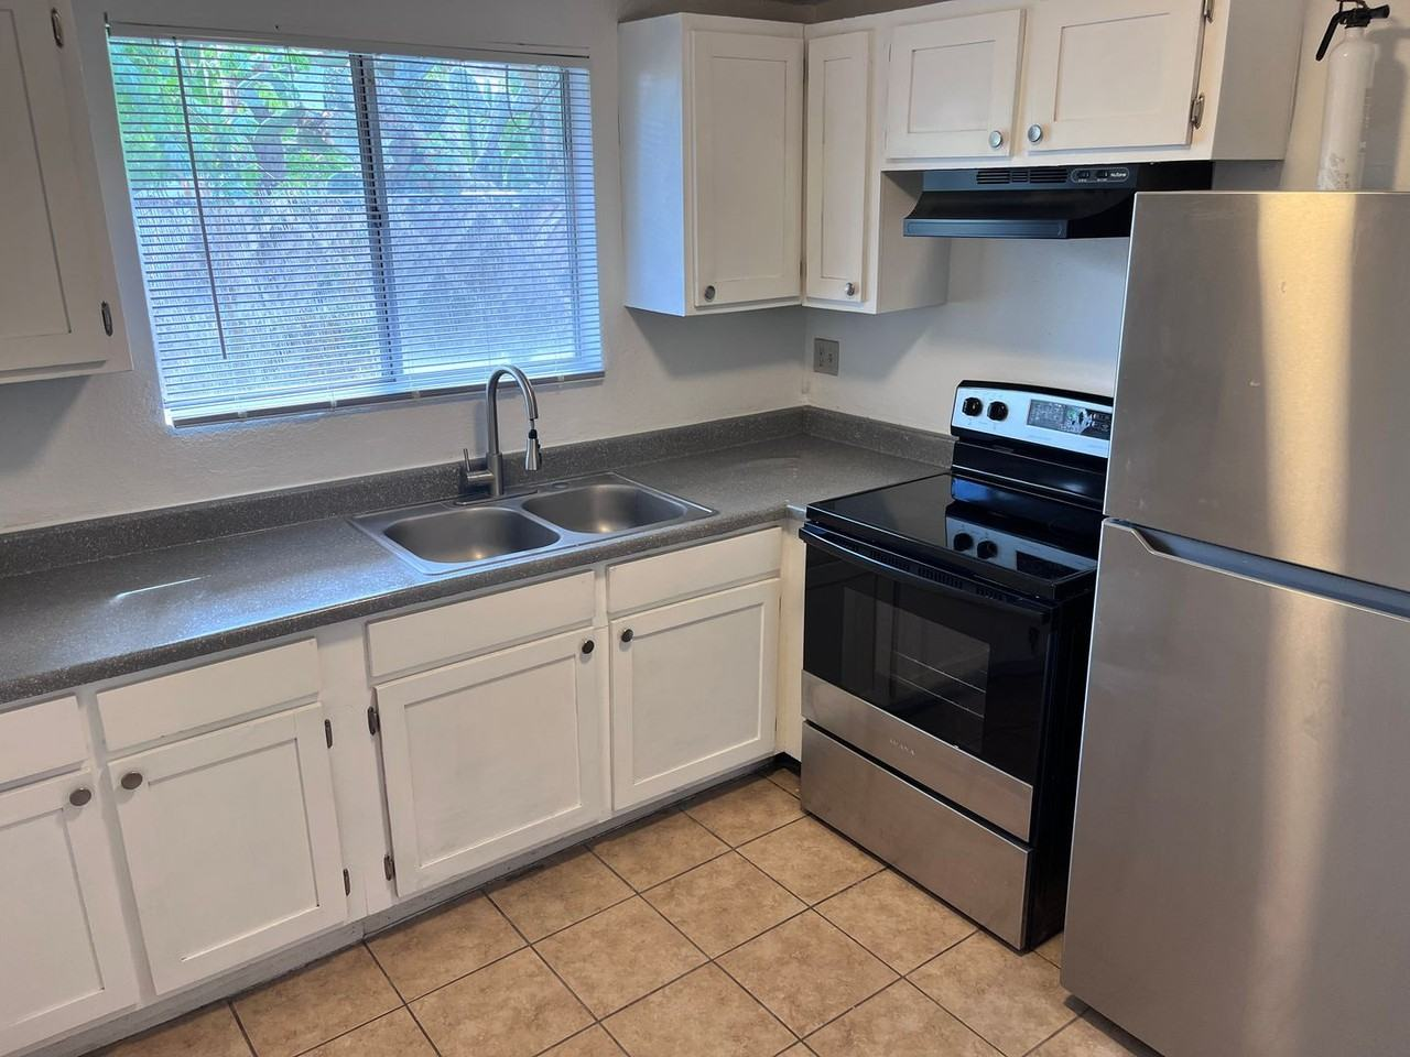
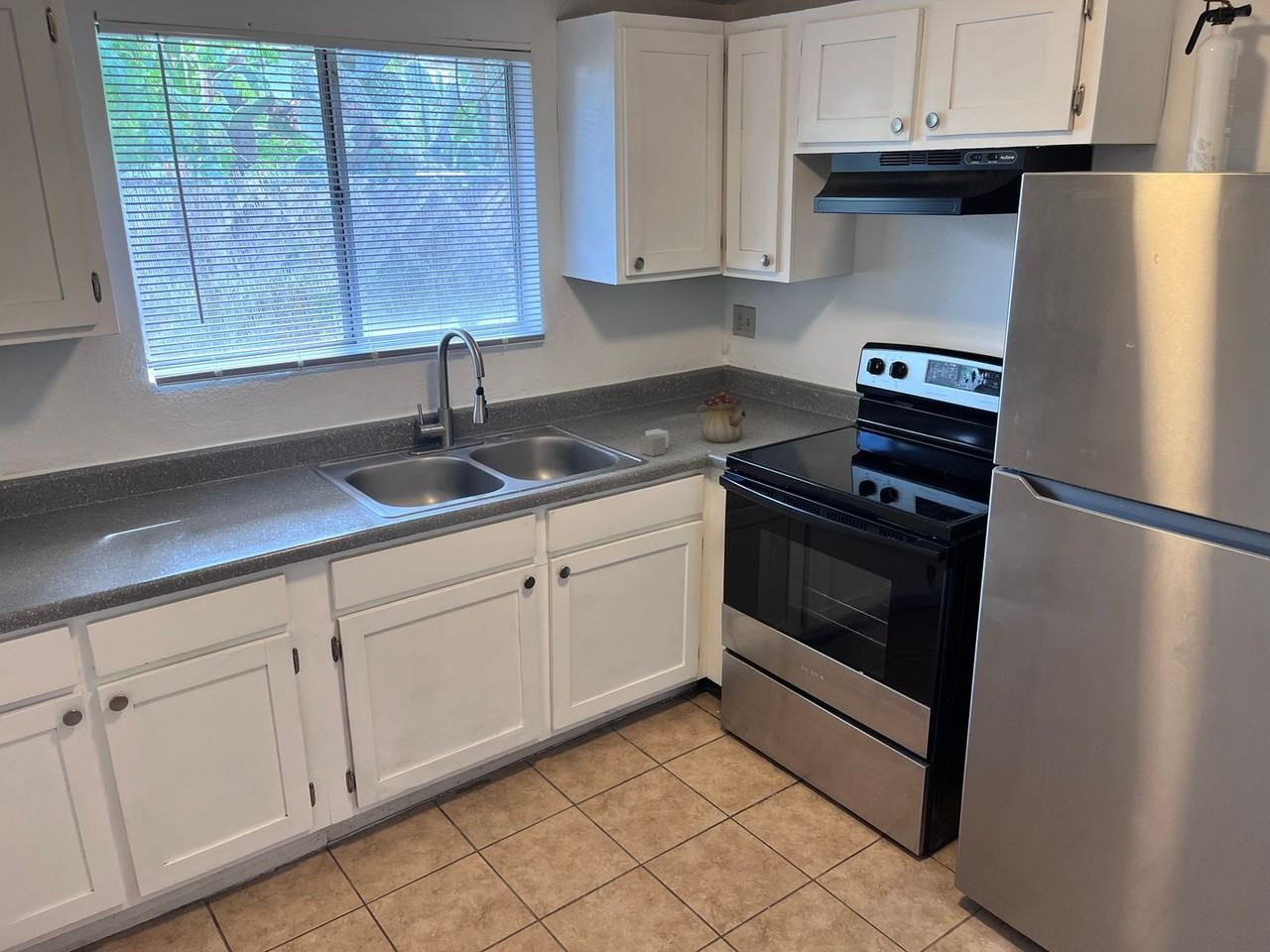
+ teapot [696,387,748,443]
+ sponge [641,427,670,457]
